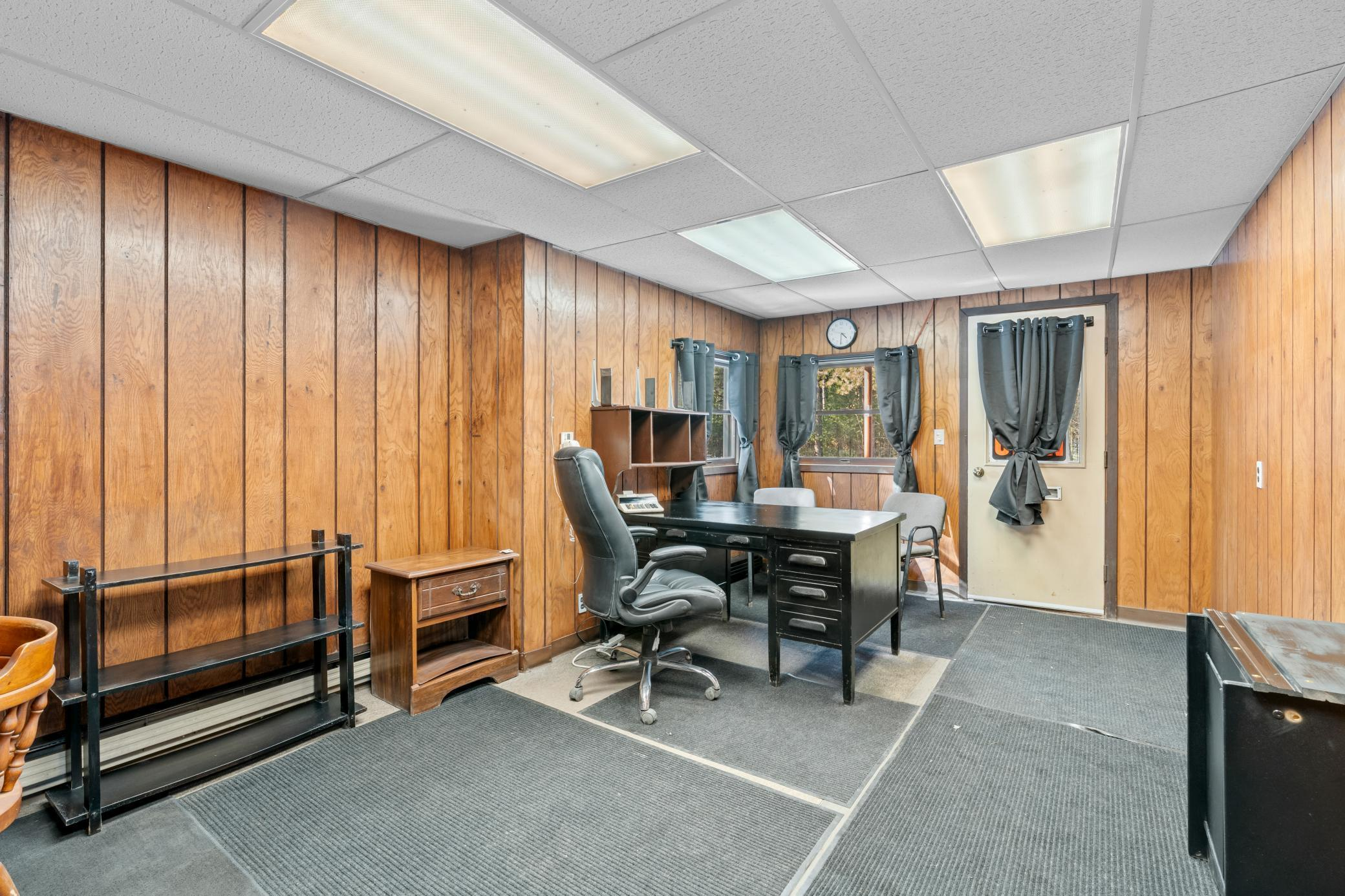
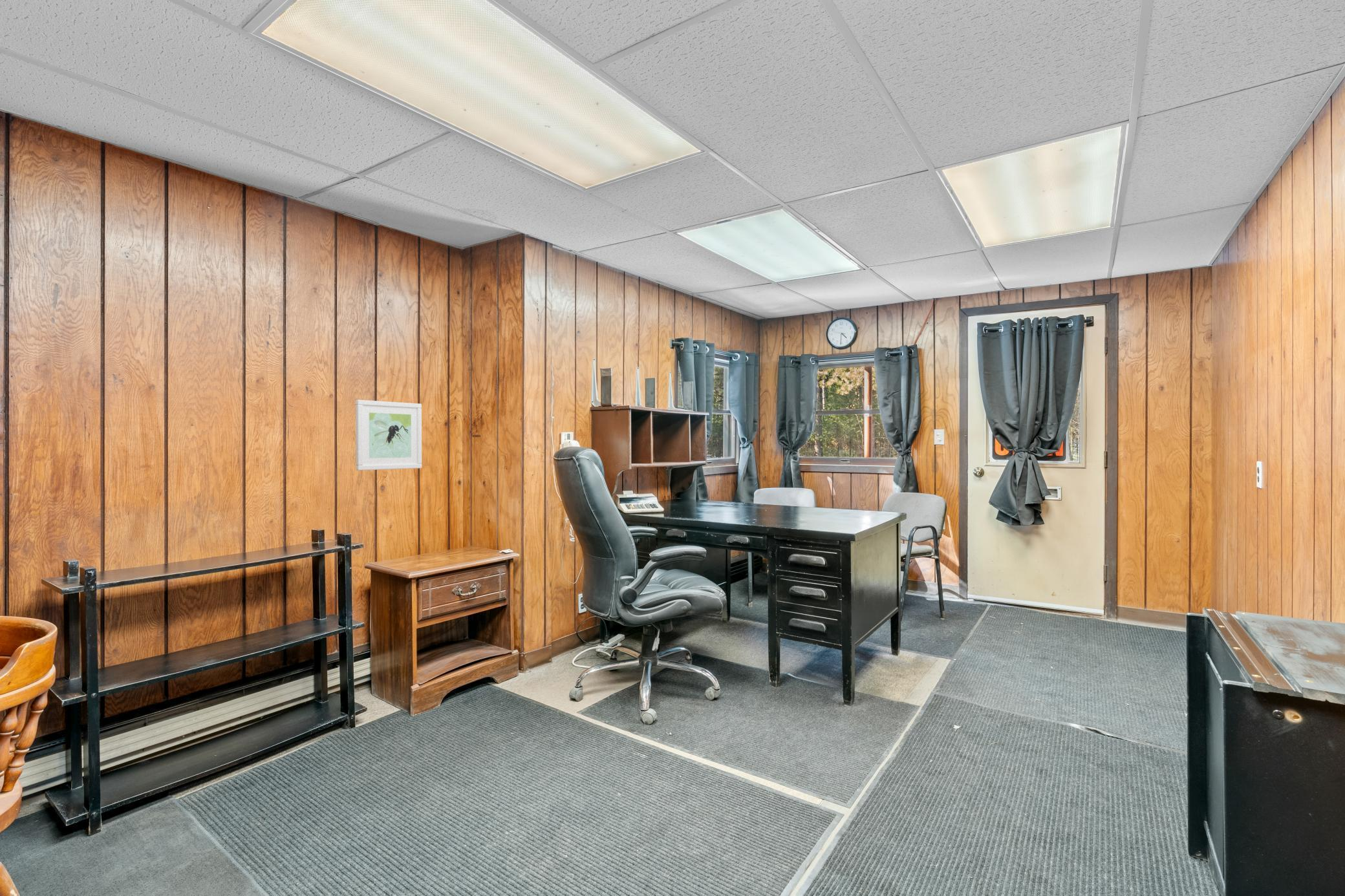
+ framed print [355,400,422,471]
